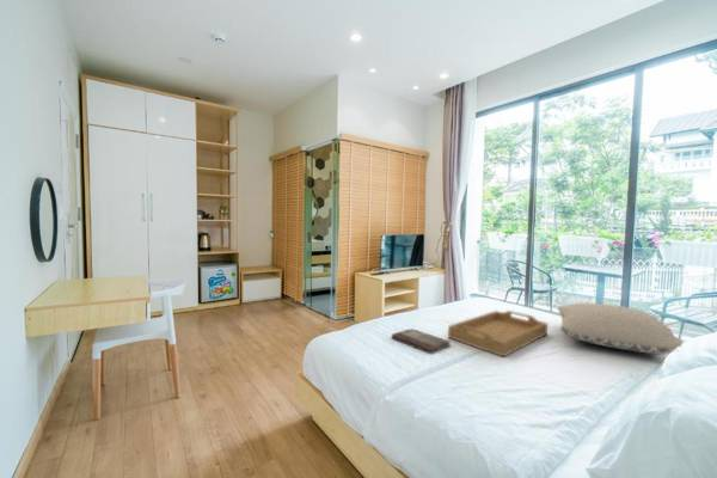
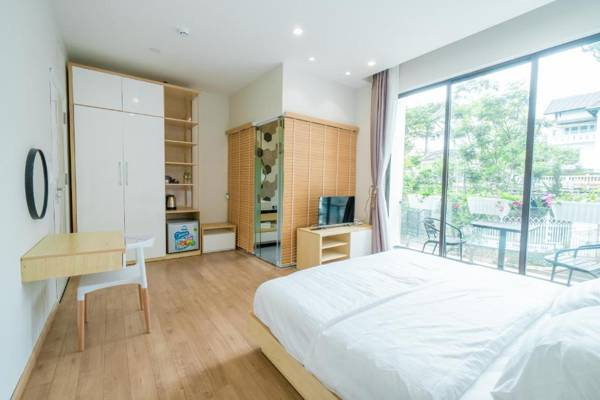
- book [391,327,452,355]
- serving tray [447,310,549,358]
- pillow [557,301,685,356]
